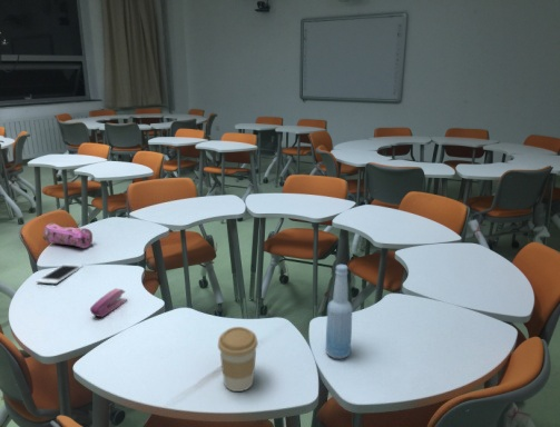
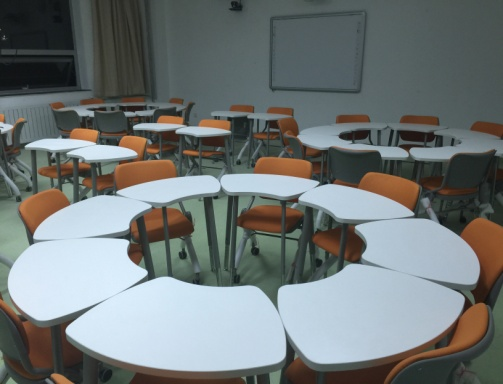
- stapler [89,287,128,318]
- pencil case [42,222,94,249]
- coffee cup [217,326,259,393]
- bottle [324,264,354,360]
- cell phone [36,262,83,285]
